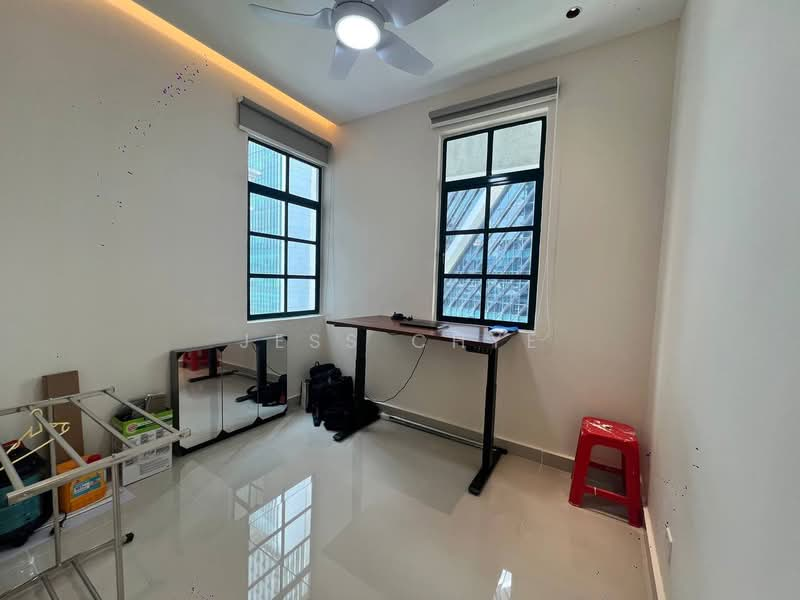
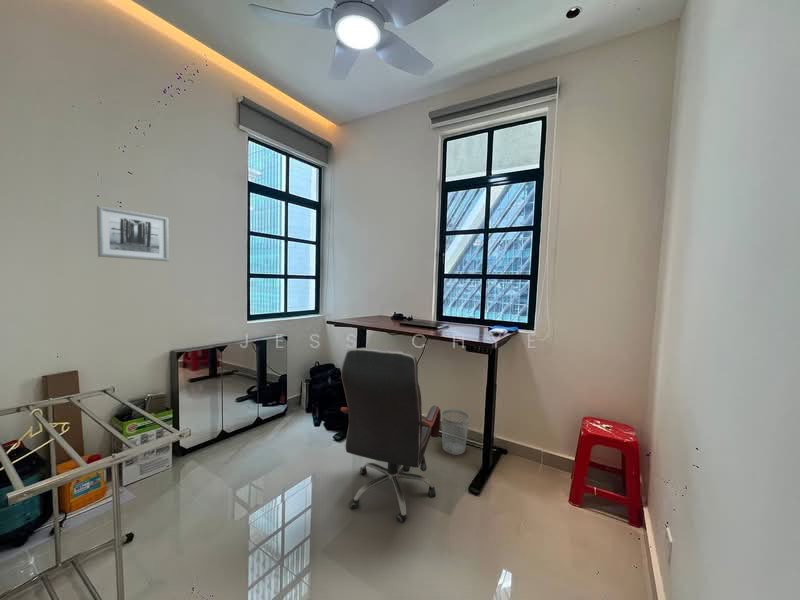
+ wall art [96,205,170,262]
+ wastebasket [440,408,470,456]
+ office chair [340,347,442,524]
